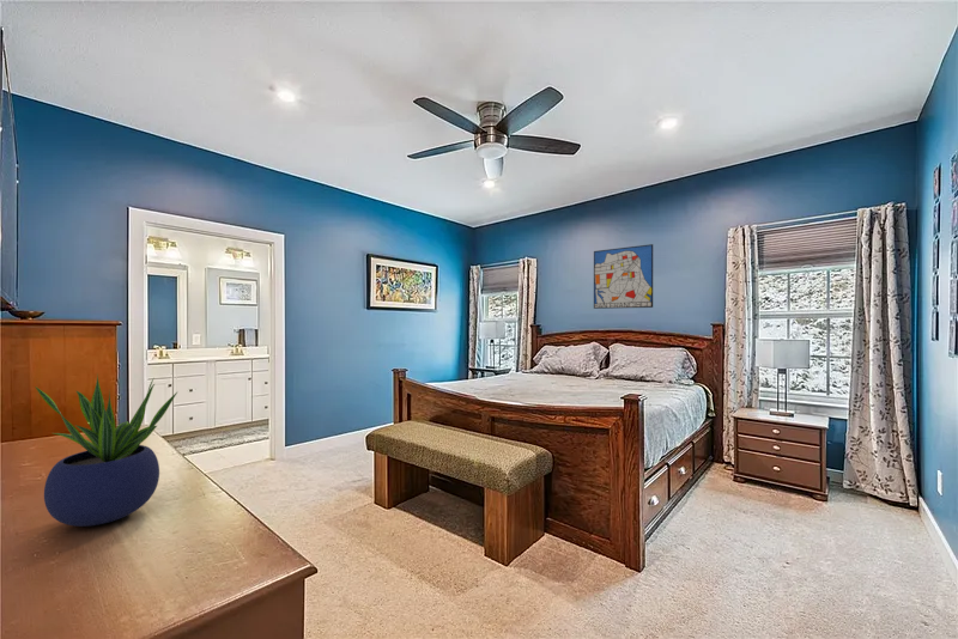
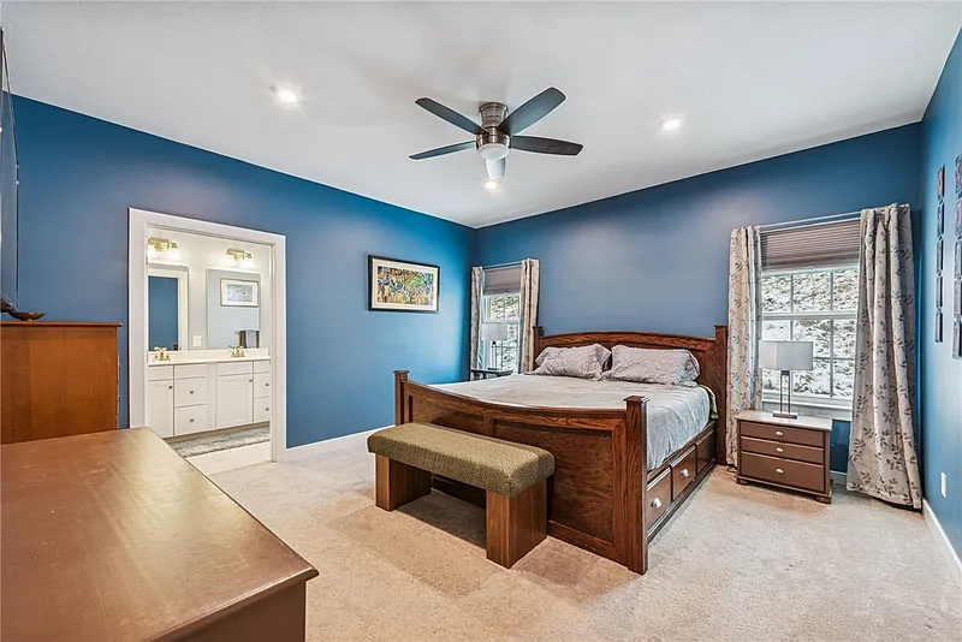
- potted plant [34,373,178,528]
- wall art [593,243,654,310]
